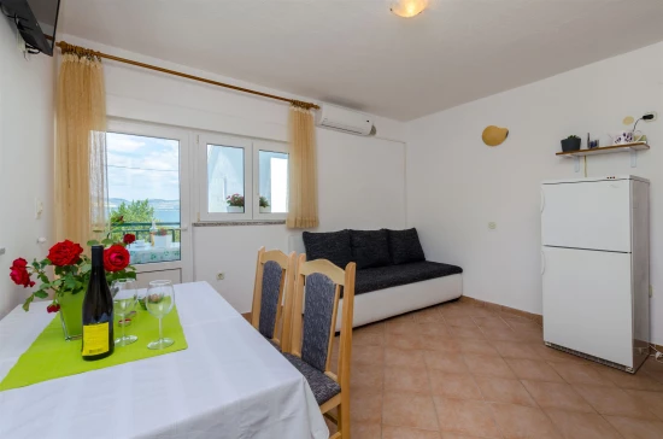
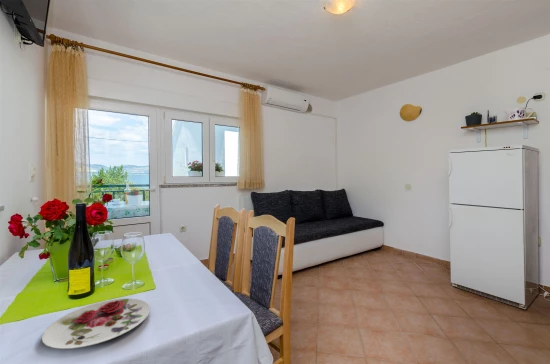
+ plate [41,298,151,350]
